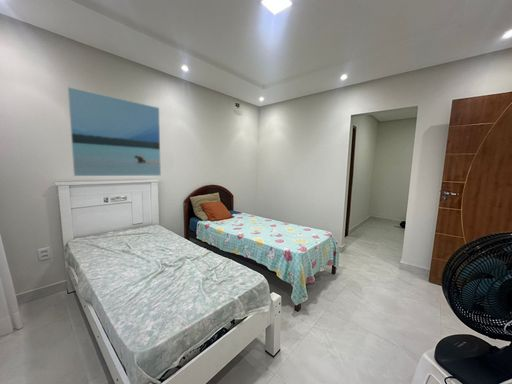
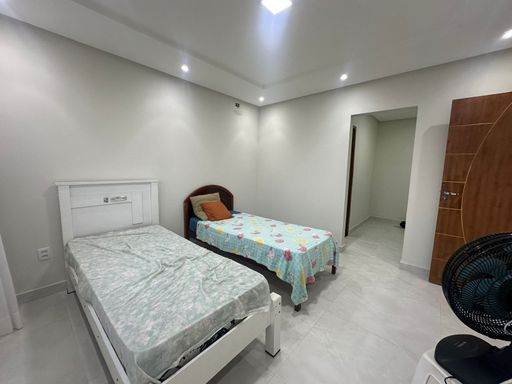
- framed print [67,86,162,177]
